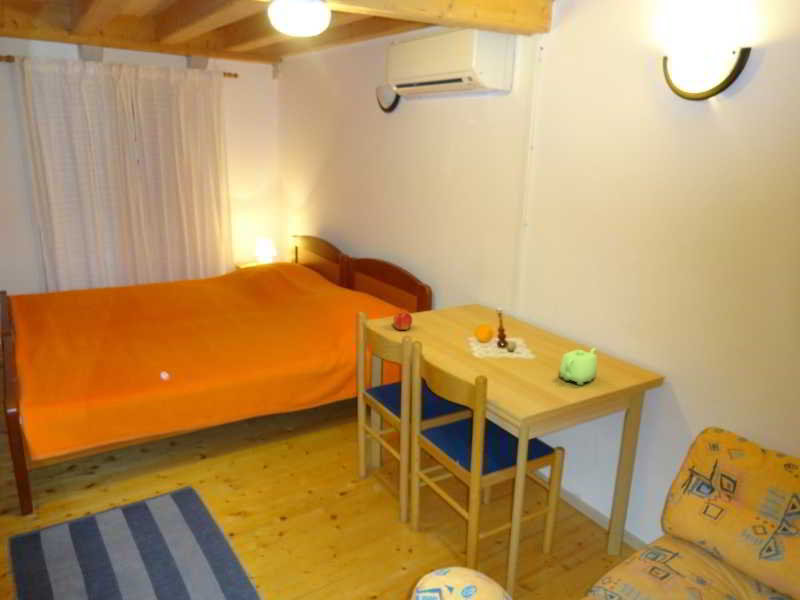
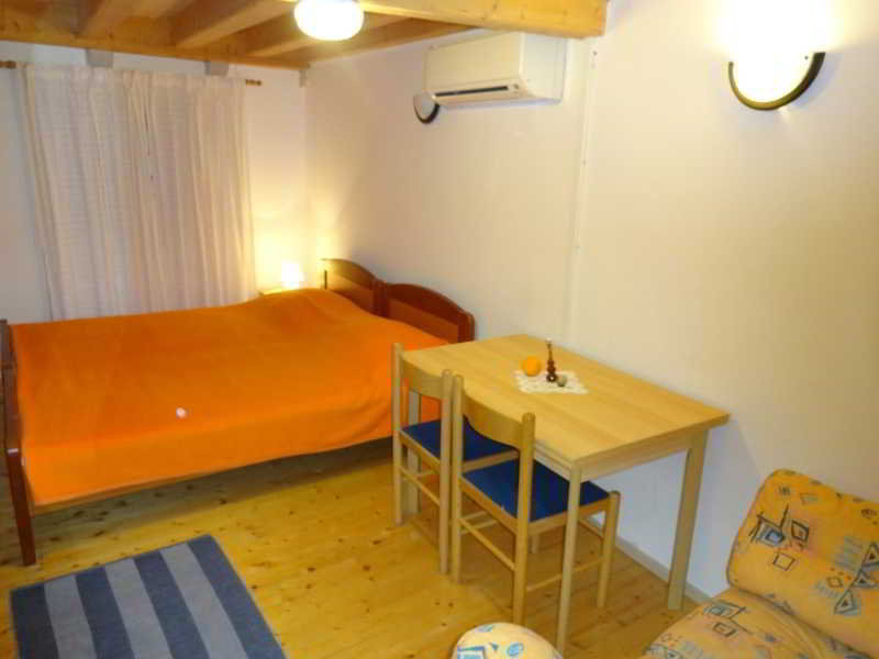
- teapot [559,347,598,386]
- apple [392,312,413,331]
